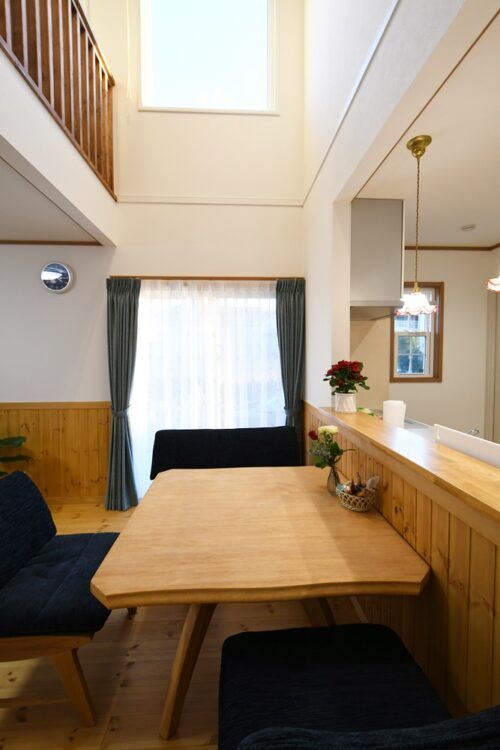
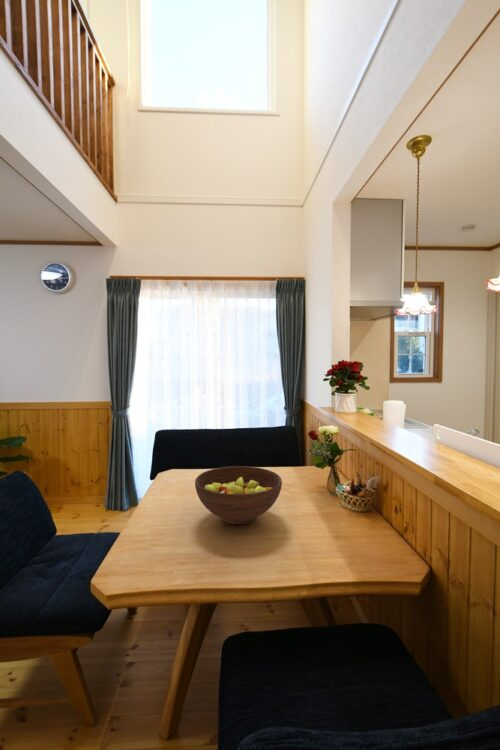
+ fruit bowl [194,465,283,525]
